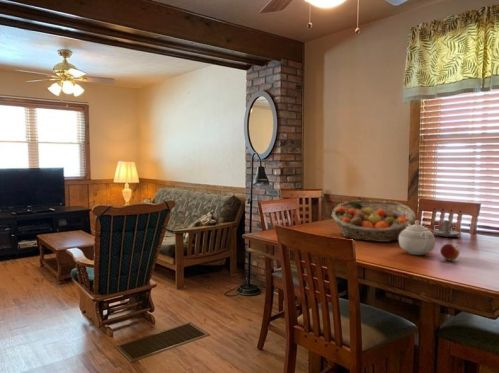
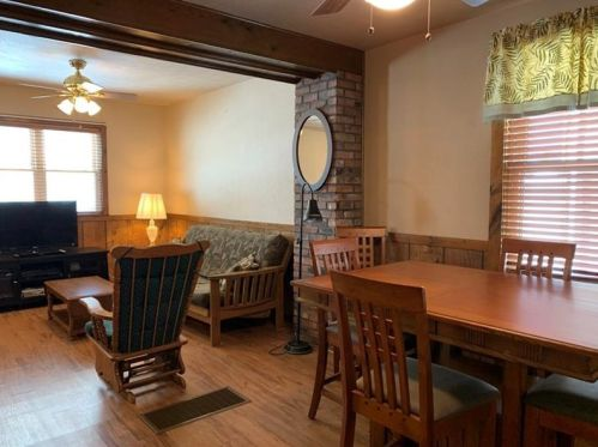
- candle holder [433,219,460,238]
- teapot [398,220,436,256]
- fruit basket [331,200,416,243]
- apple [439,243,461,261]
